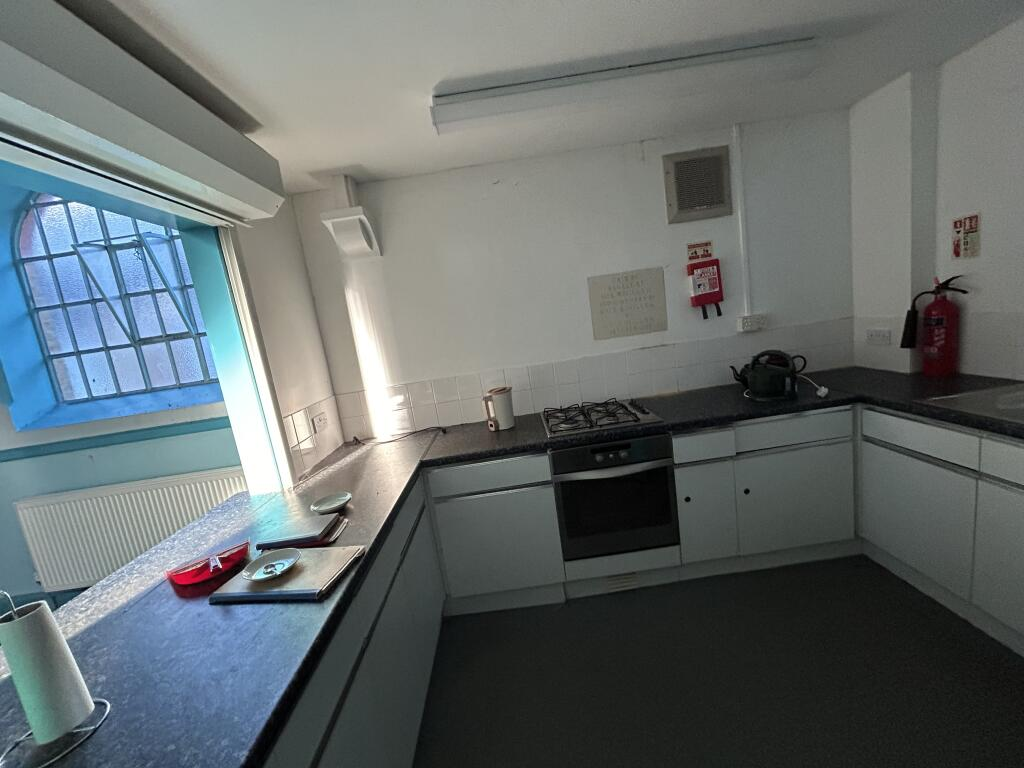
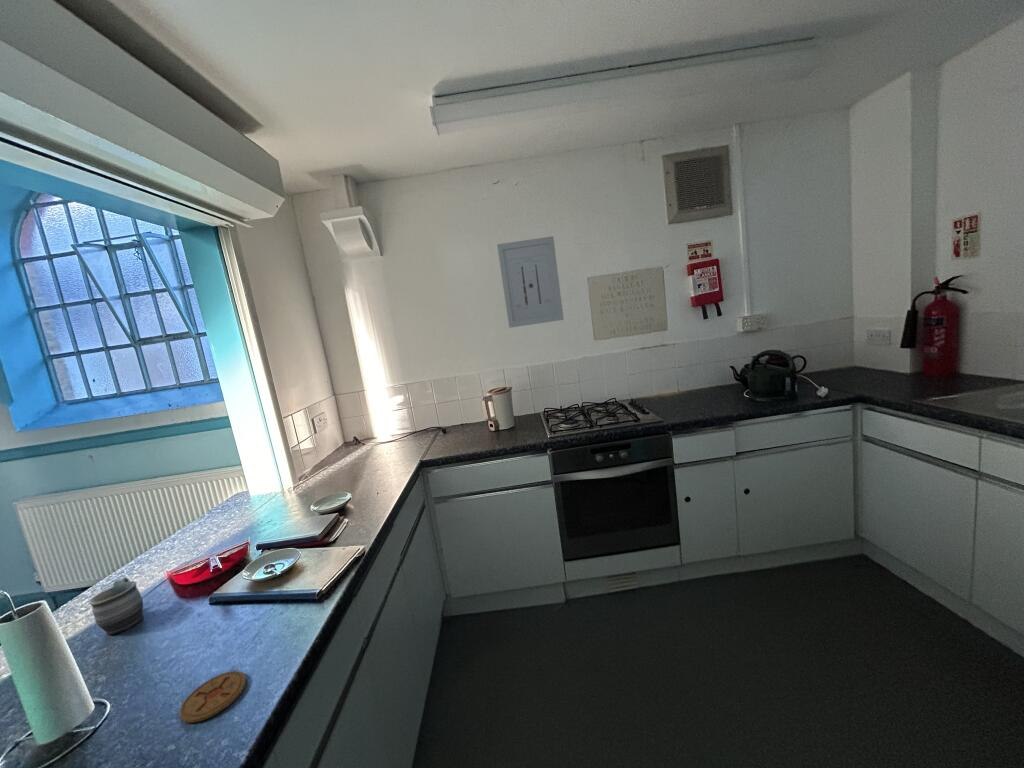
+ mug [88,576,145,636]
+ coaster [178,670,247,724]
+ wall art [496,236,565,329]
